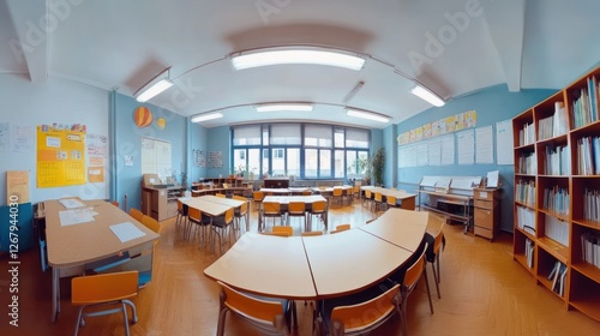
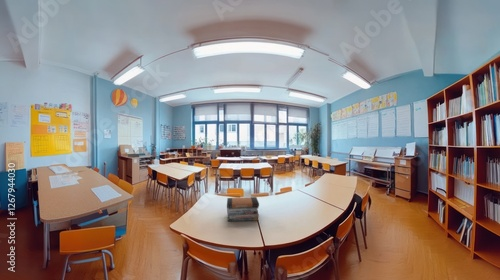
+ book stack [226,196,260,222]
